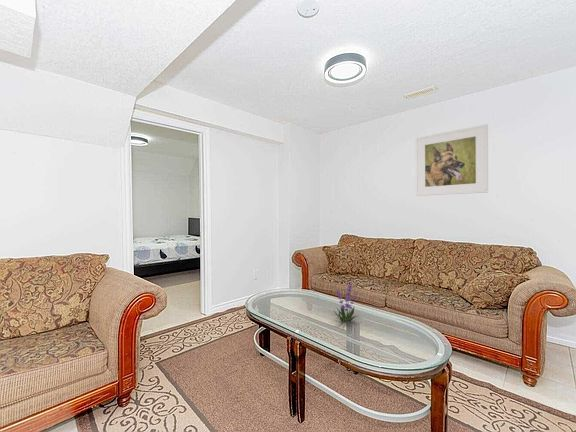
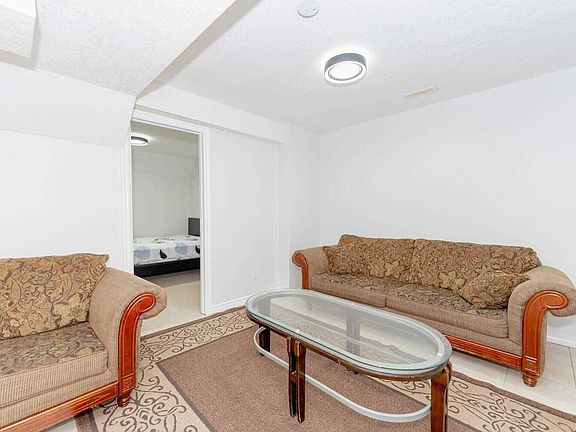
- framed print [415,123,489,197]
- plant [333,283,360,324]
